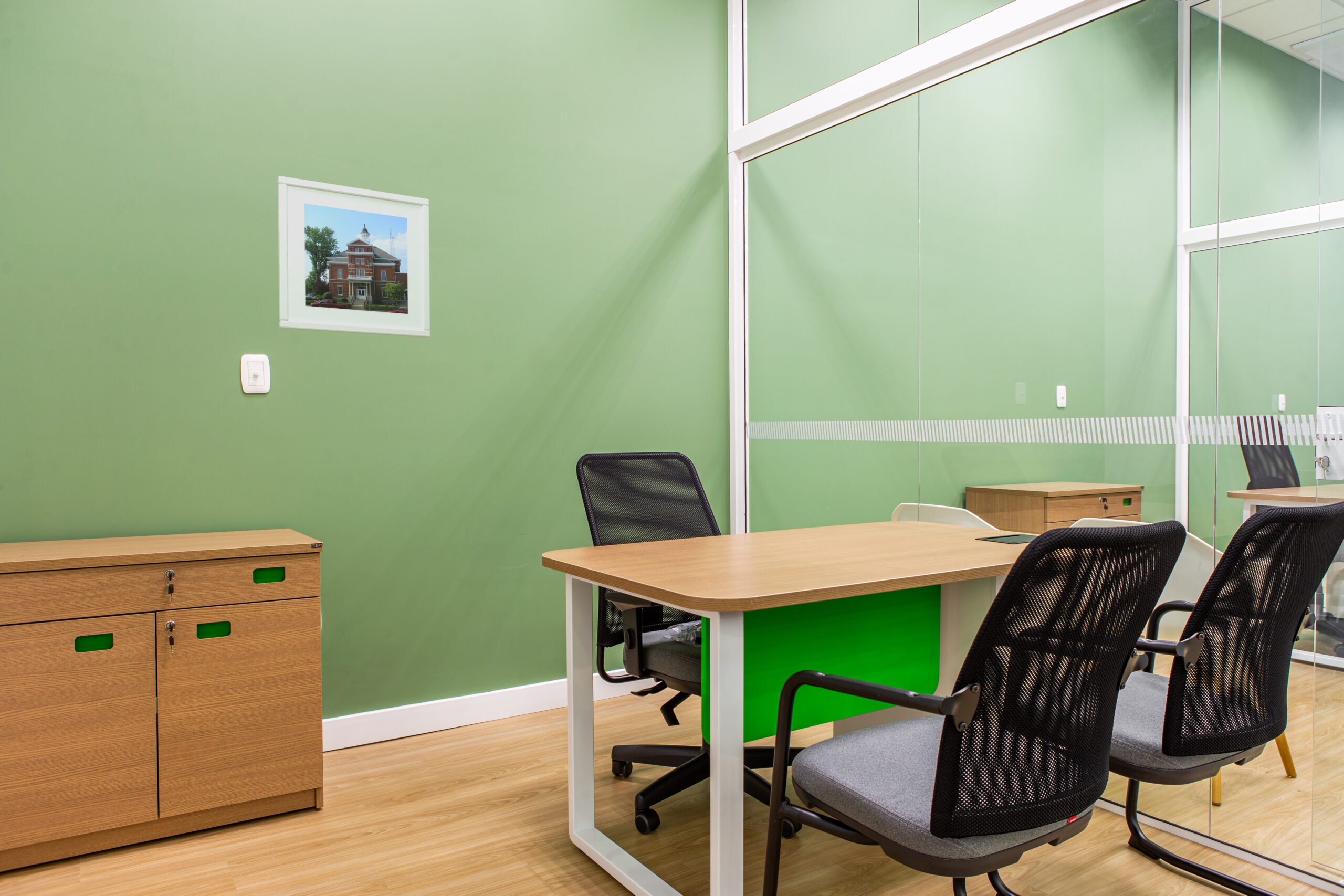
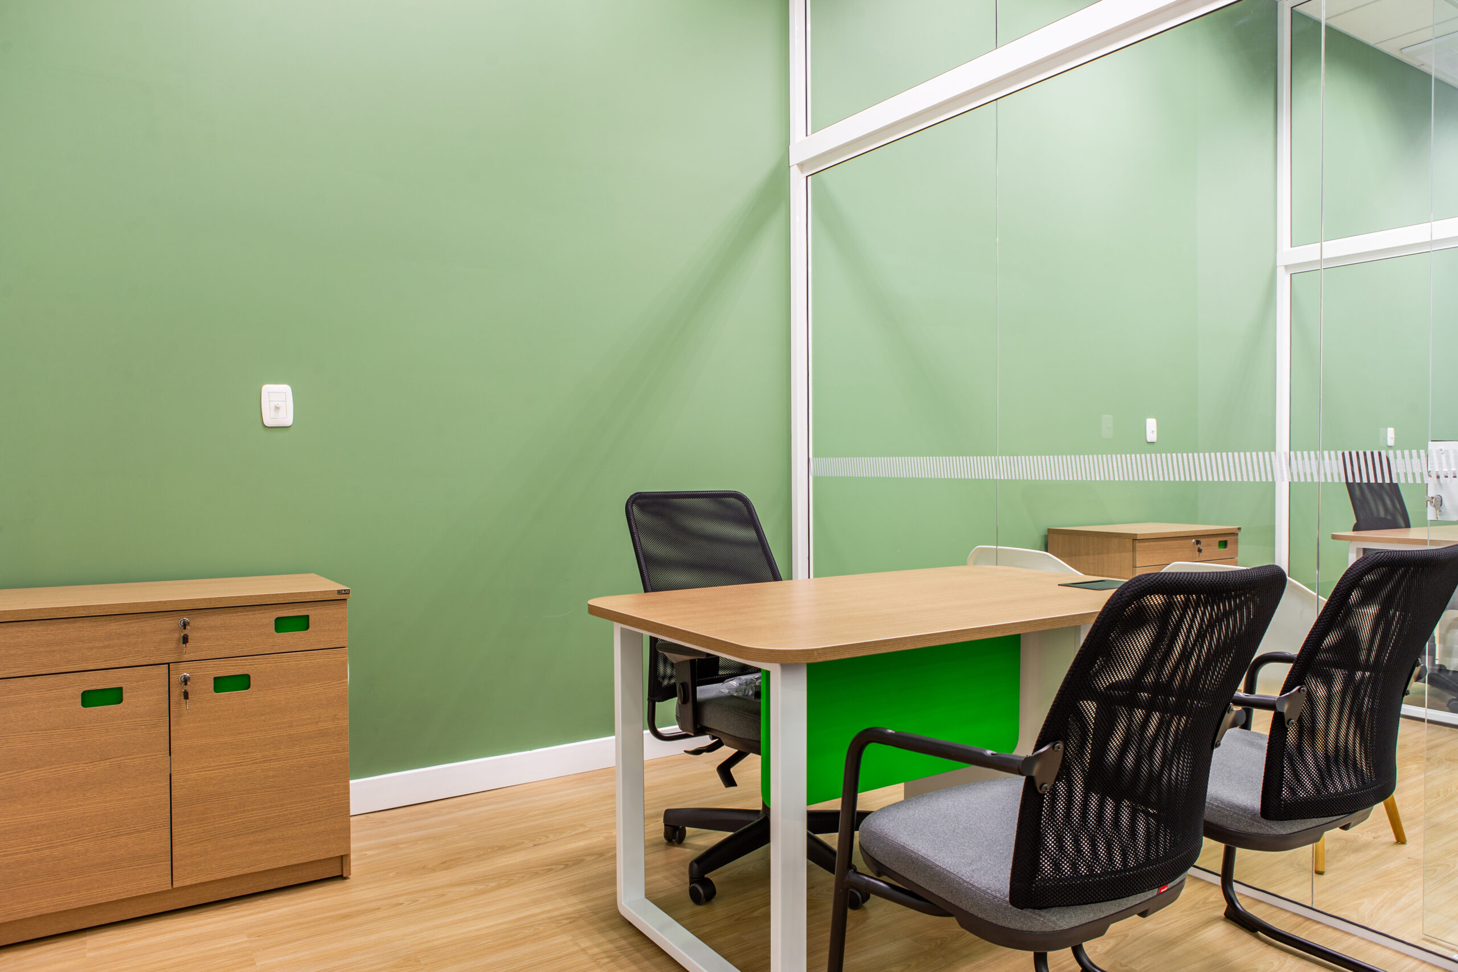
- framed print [277,175,430,338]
